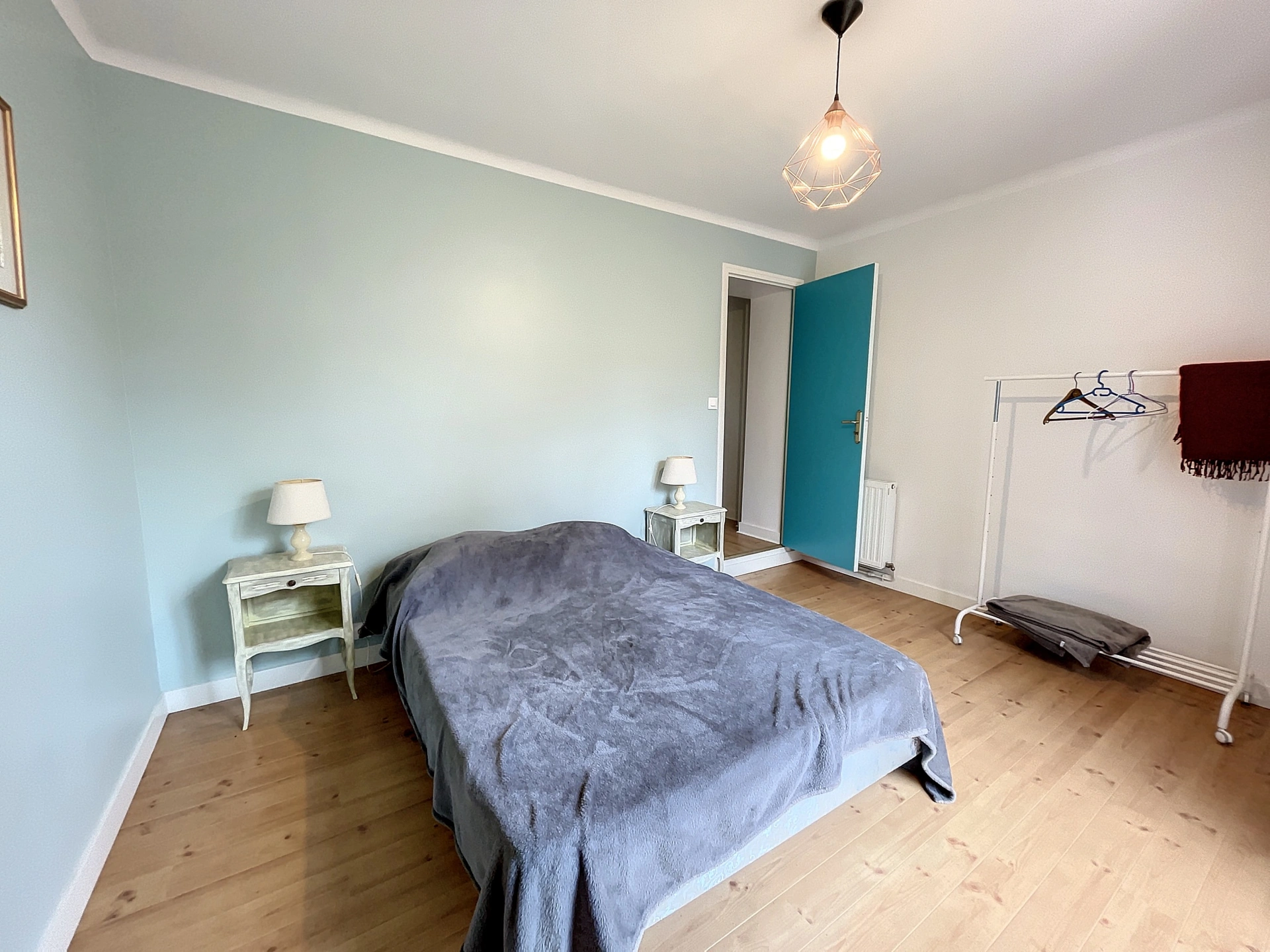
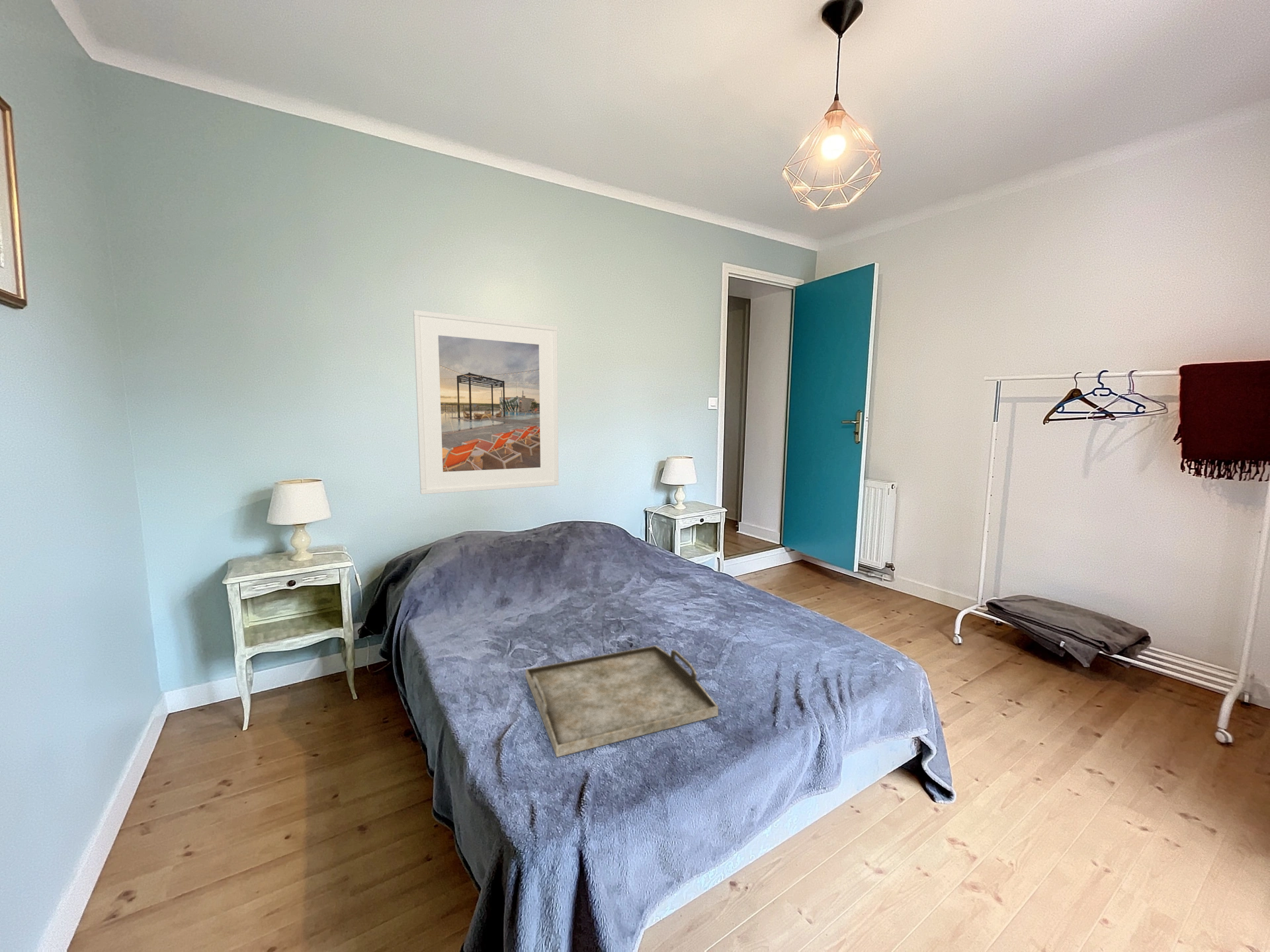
+ serving tray [525,645,719,758]
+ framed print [413,309,559,495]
